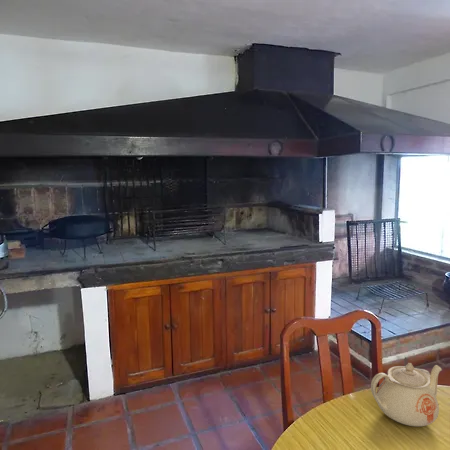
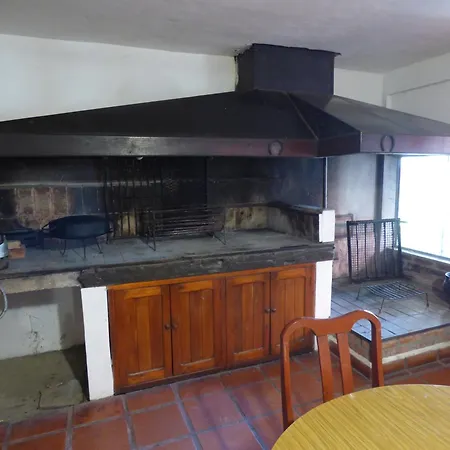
- teapot [370,362,443,427]
